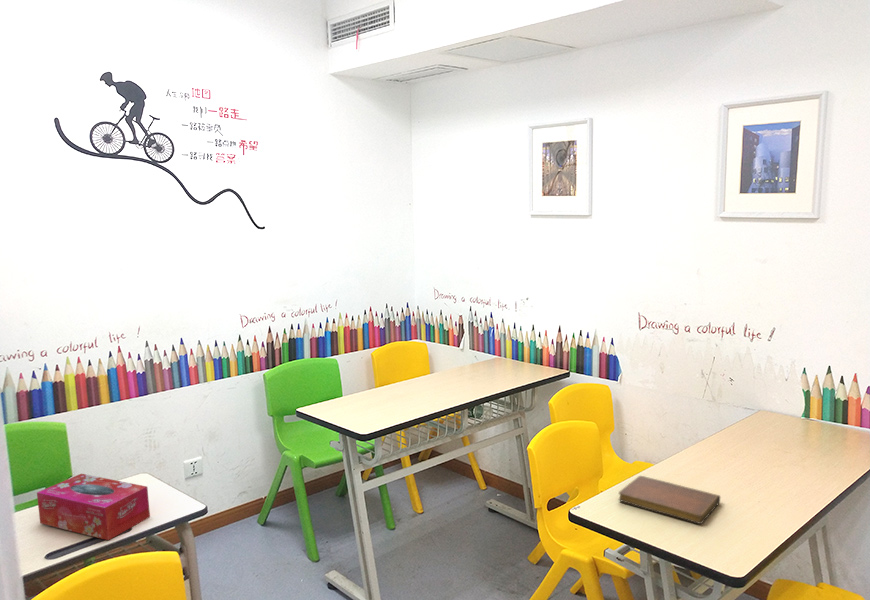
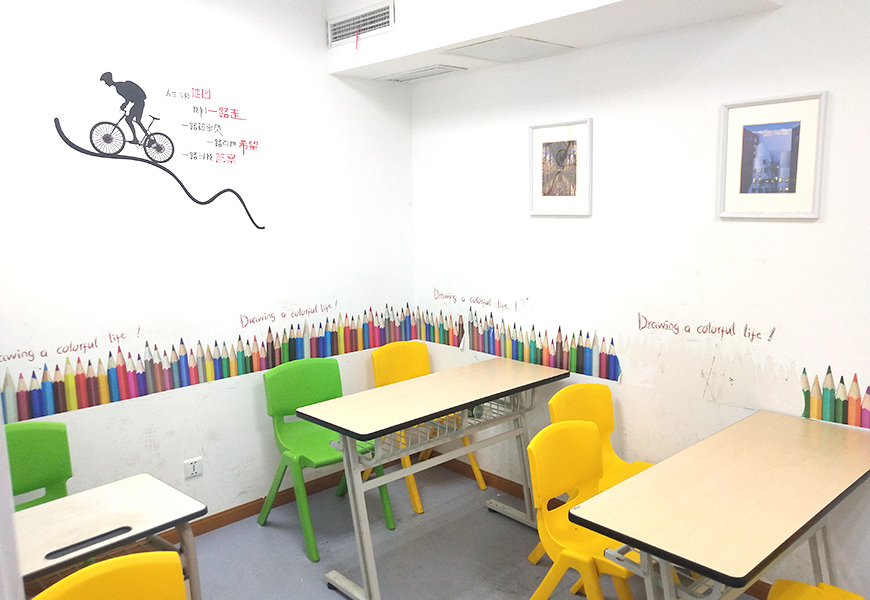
- tissue box [36,473,151,541]
- notebook [618,475,721,525]
